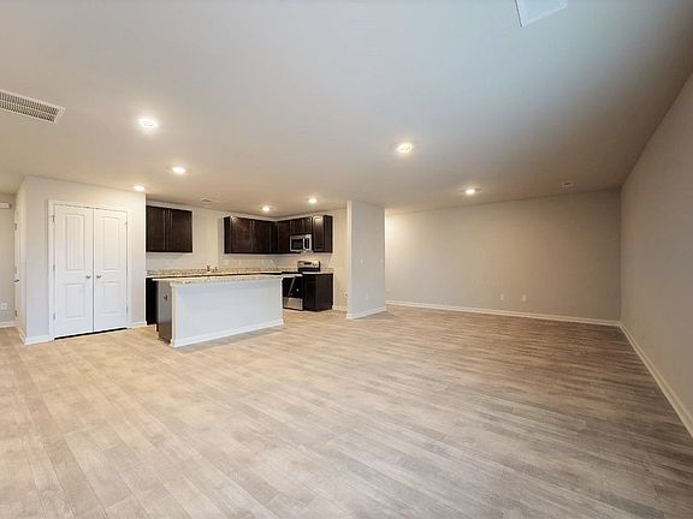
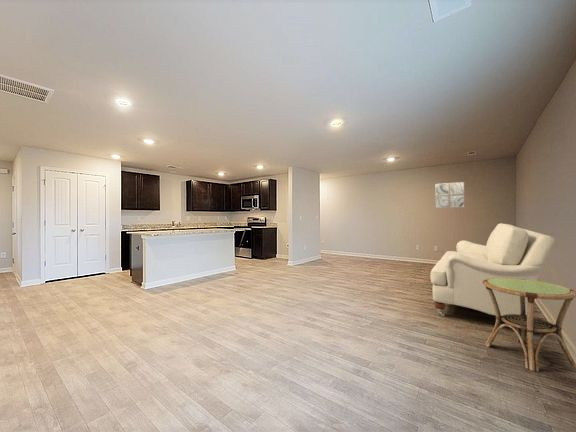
+ wall art [434,181,466,209]
+ side table [483,278,576,372]
+ sofa [429,222,556,322]
